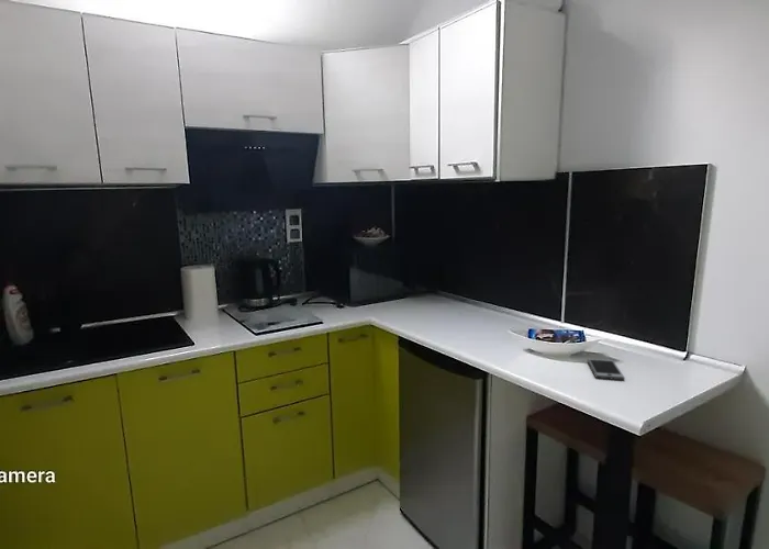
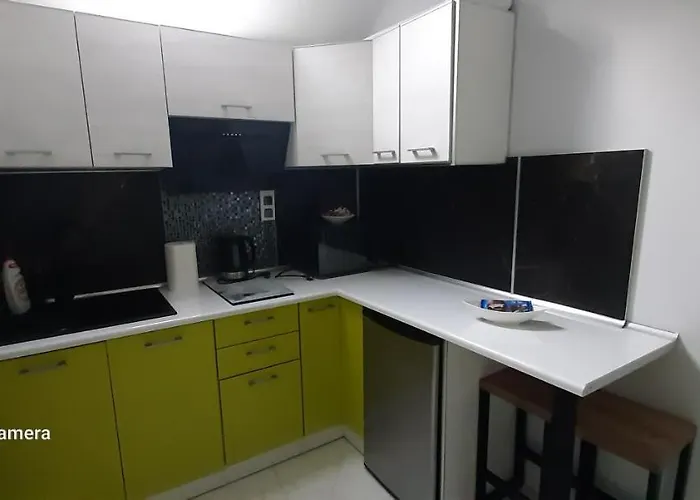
- smartphone [587,358,626,381]
